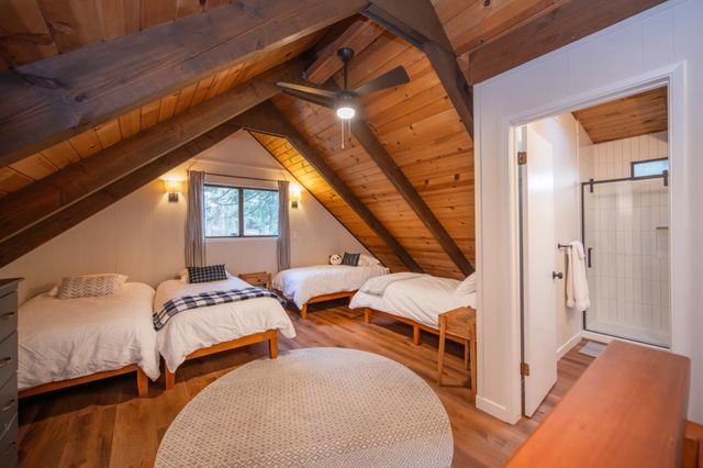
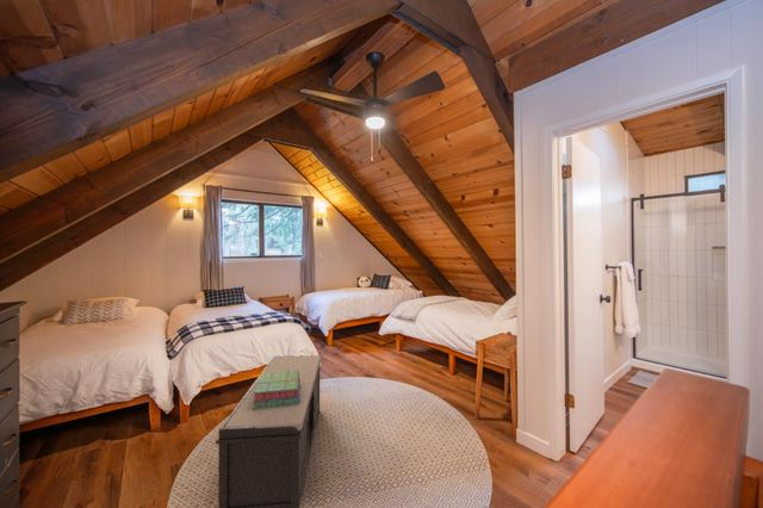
+ stack of books [253,370,300,409]
+ bench [215,354,322,508]
